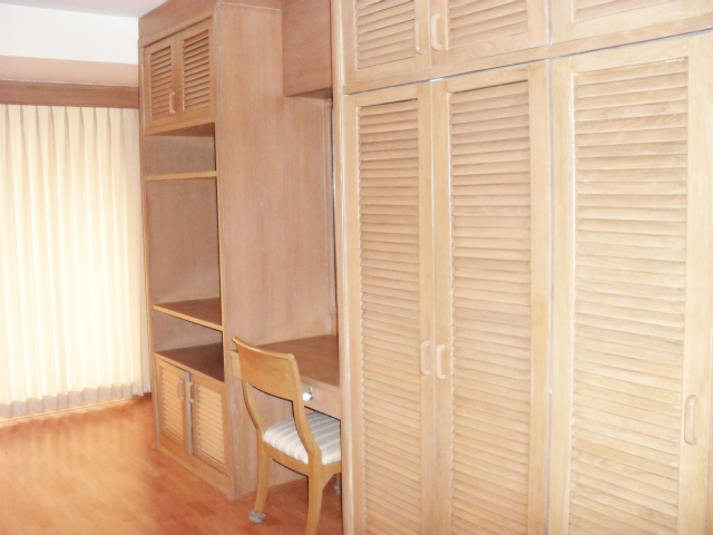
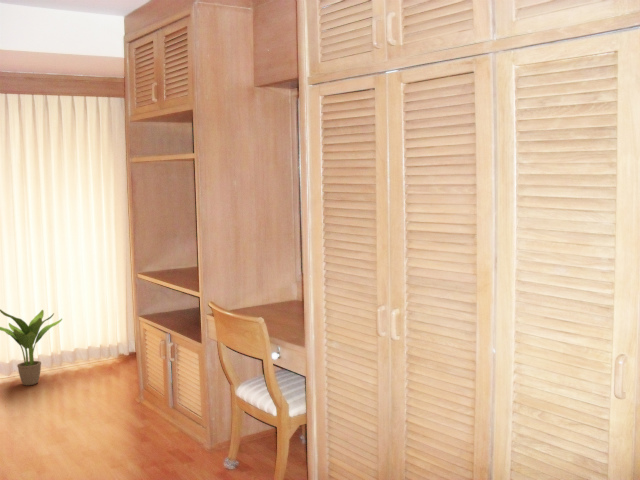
+ potted plant [0,308,63,386]
